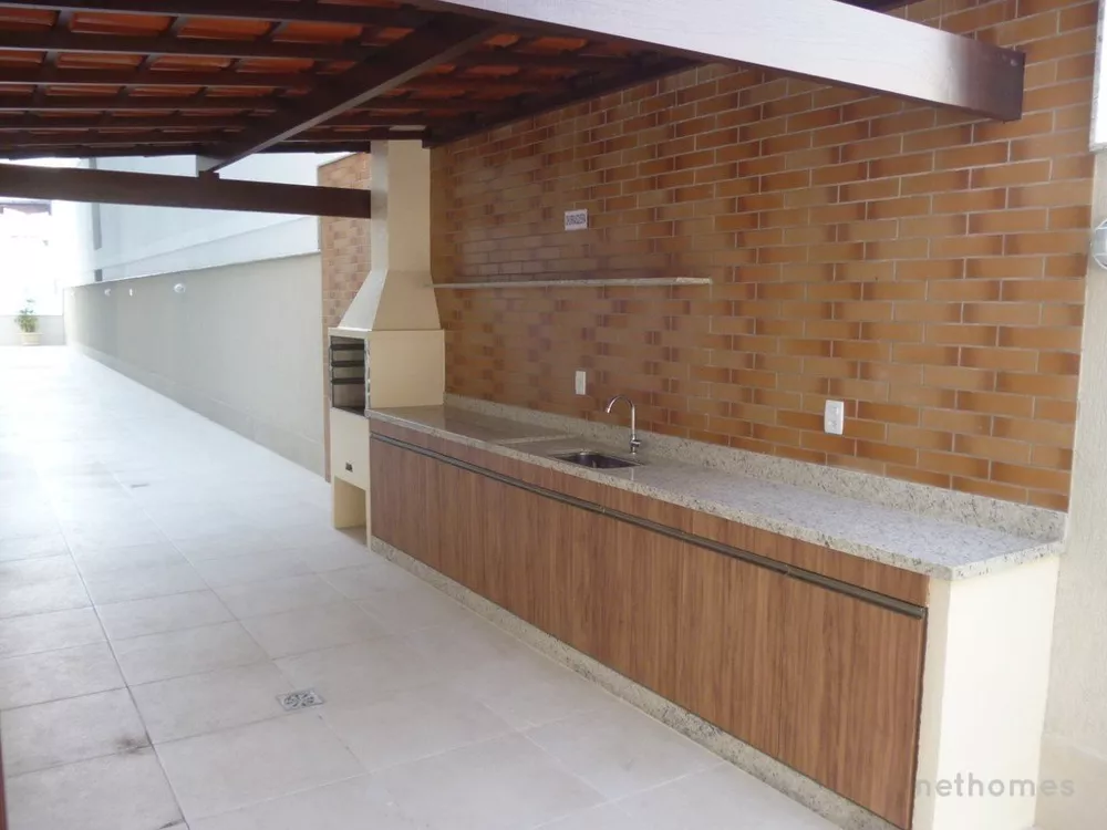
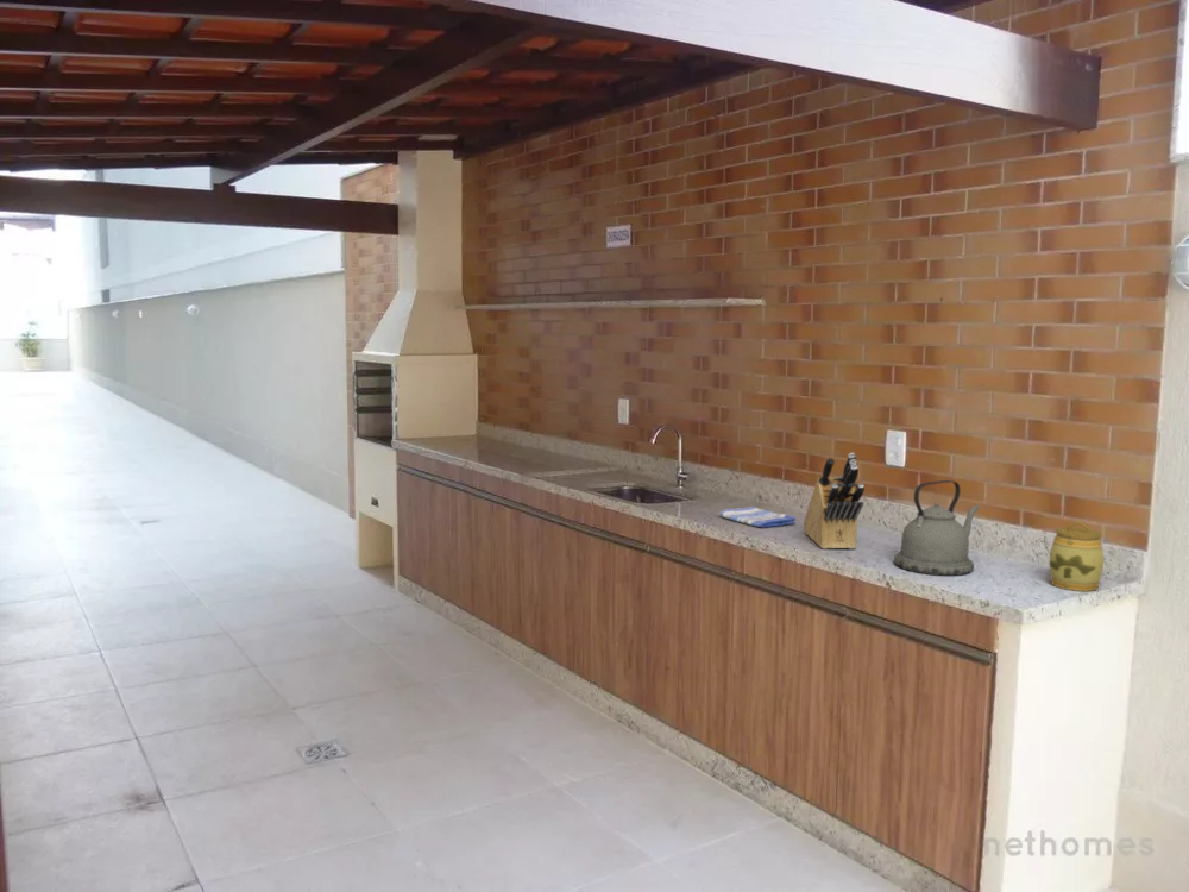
+ knife block [803,452,866,551]
+ dish towel [718,505,797,528]
+ kettle [893,479,980,577]
+ jar [1049,520,1105,592]
